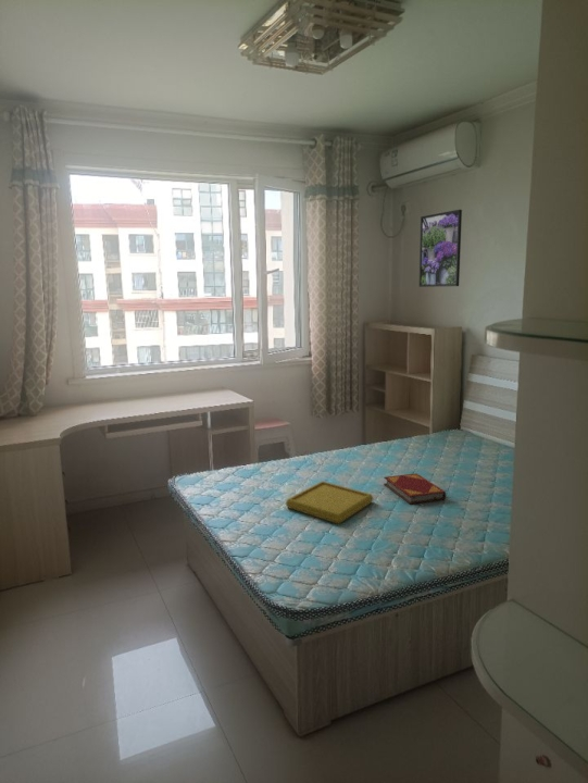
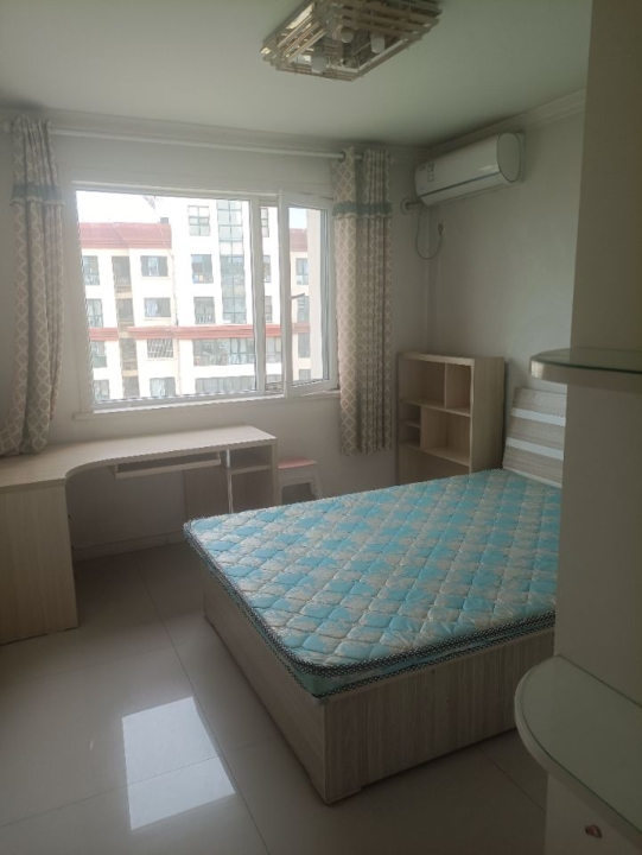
- serving tray [285,480,375,525]
- hardback book [383,472,447,505]
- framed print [418,209,463,288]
